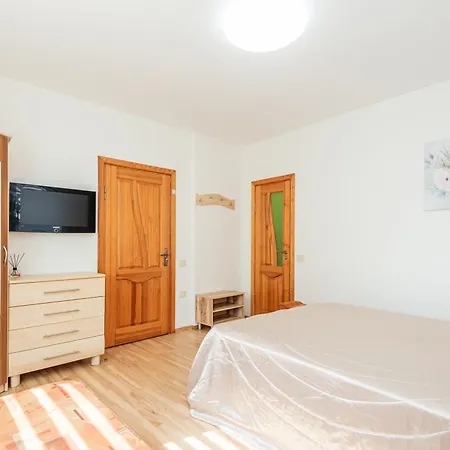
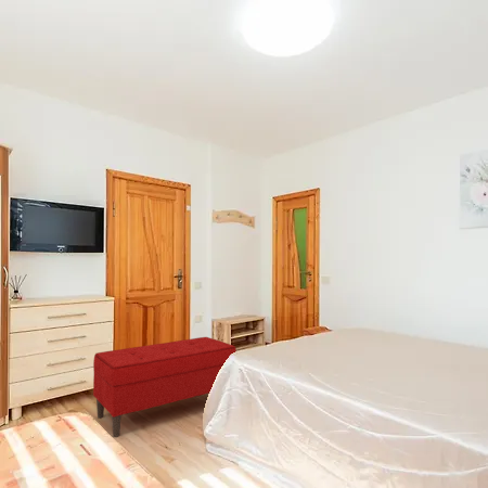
+ bench [92,336,237,438]
